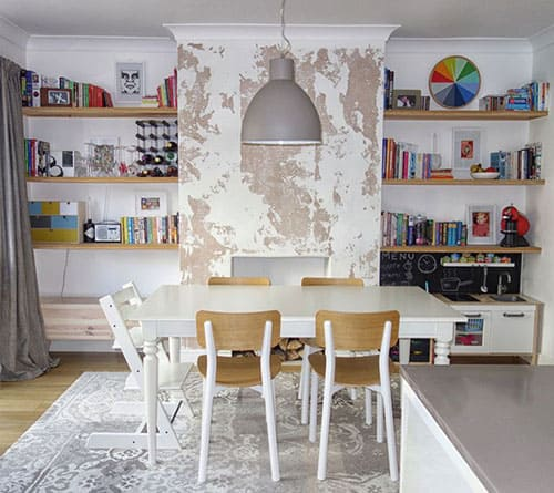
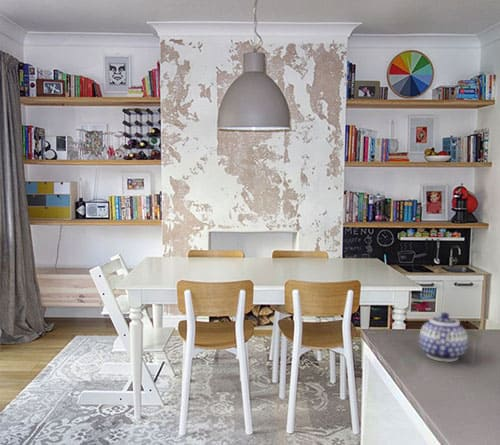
+ teapot [419,311,469,363]
